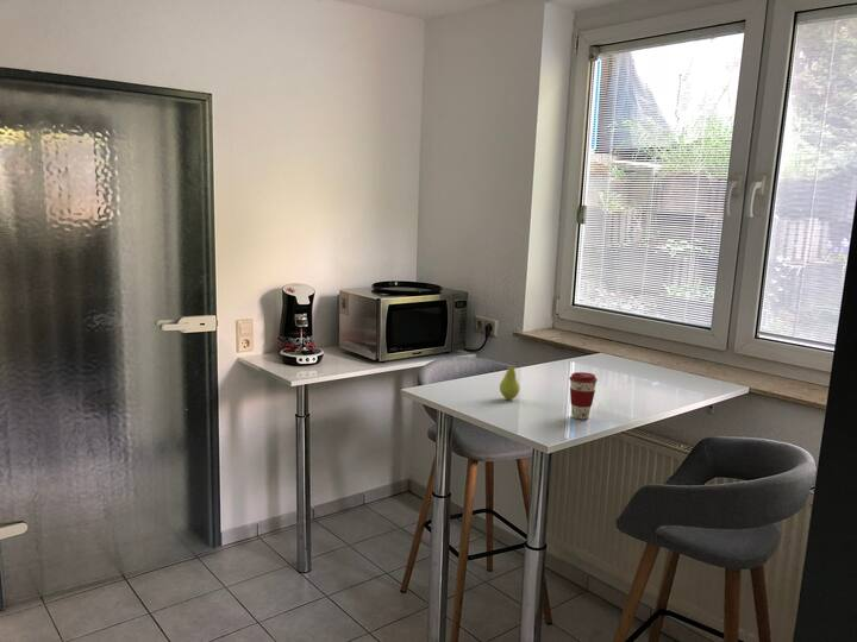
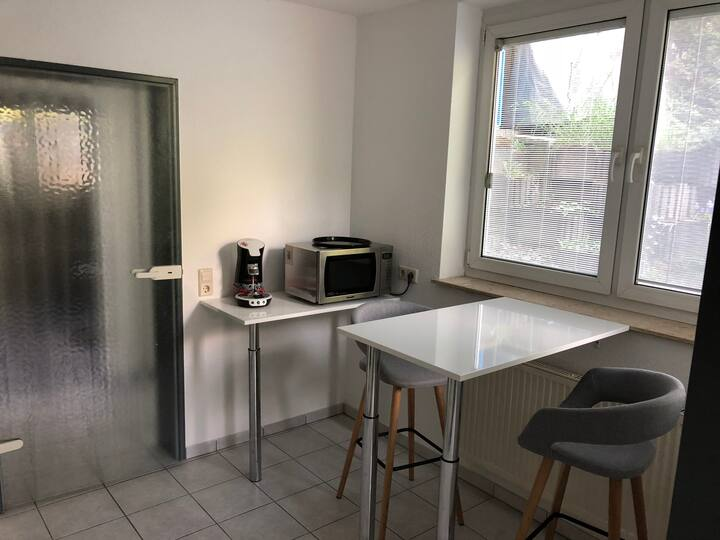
- coffee cup [568,371,599,421]
- fruit [499,359,520,401]
